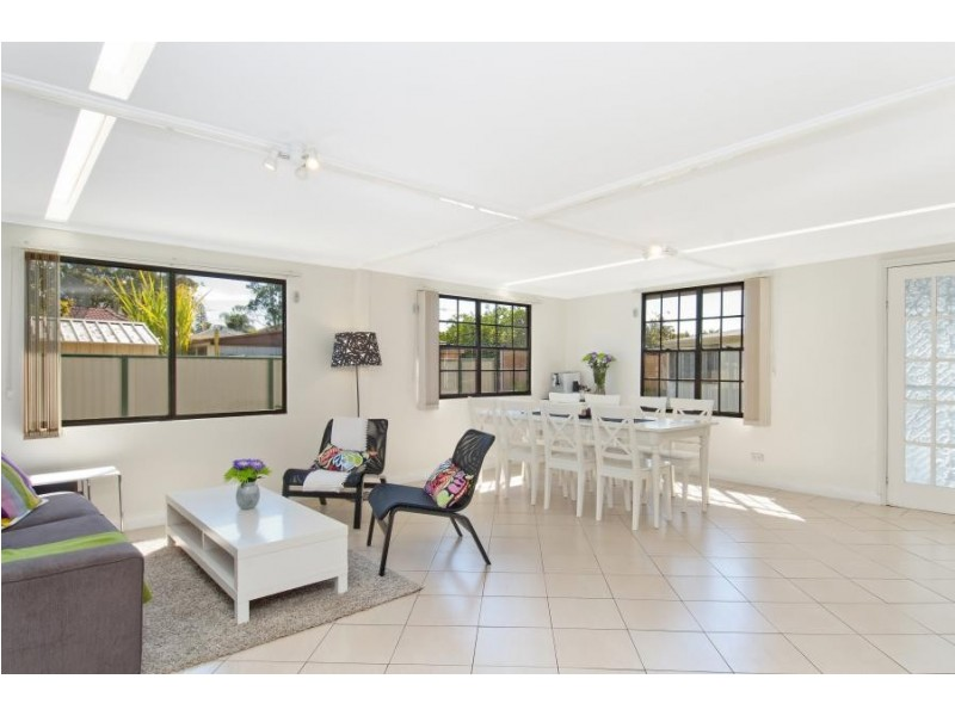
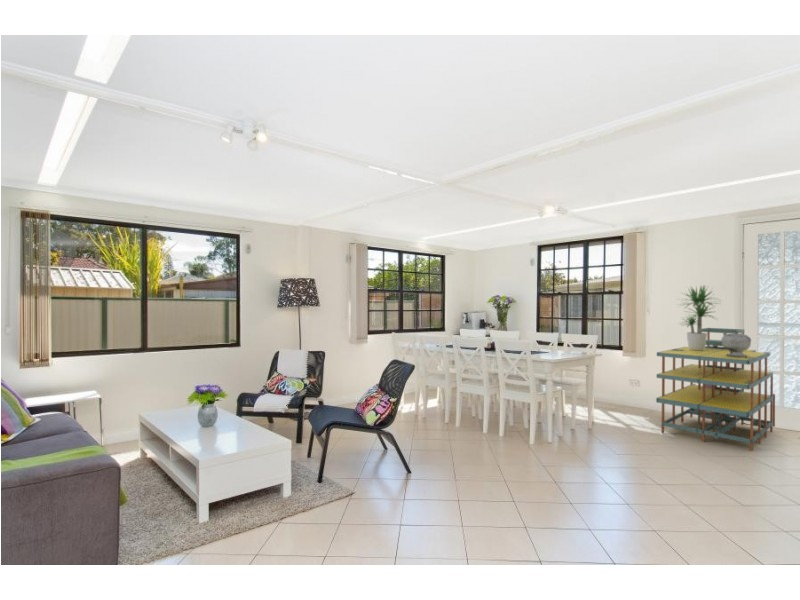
+ ceramic vessel [720,332,752,358]
+ shelving unit [655,327,776,452]
+ potted plant [676,284,723,350]
